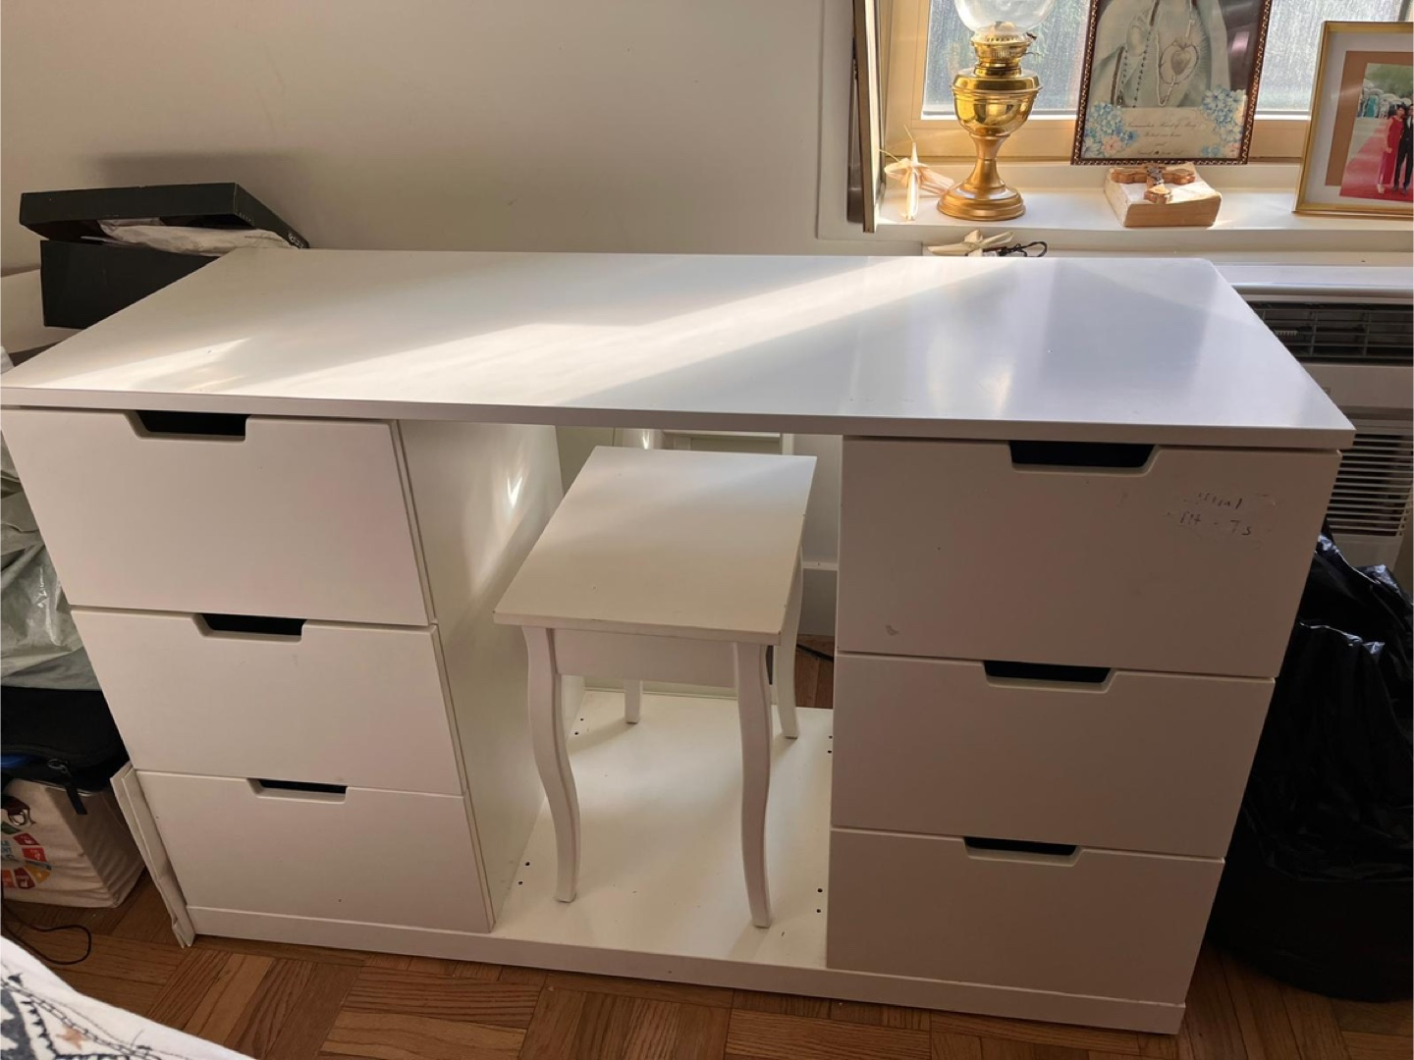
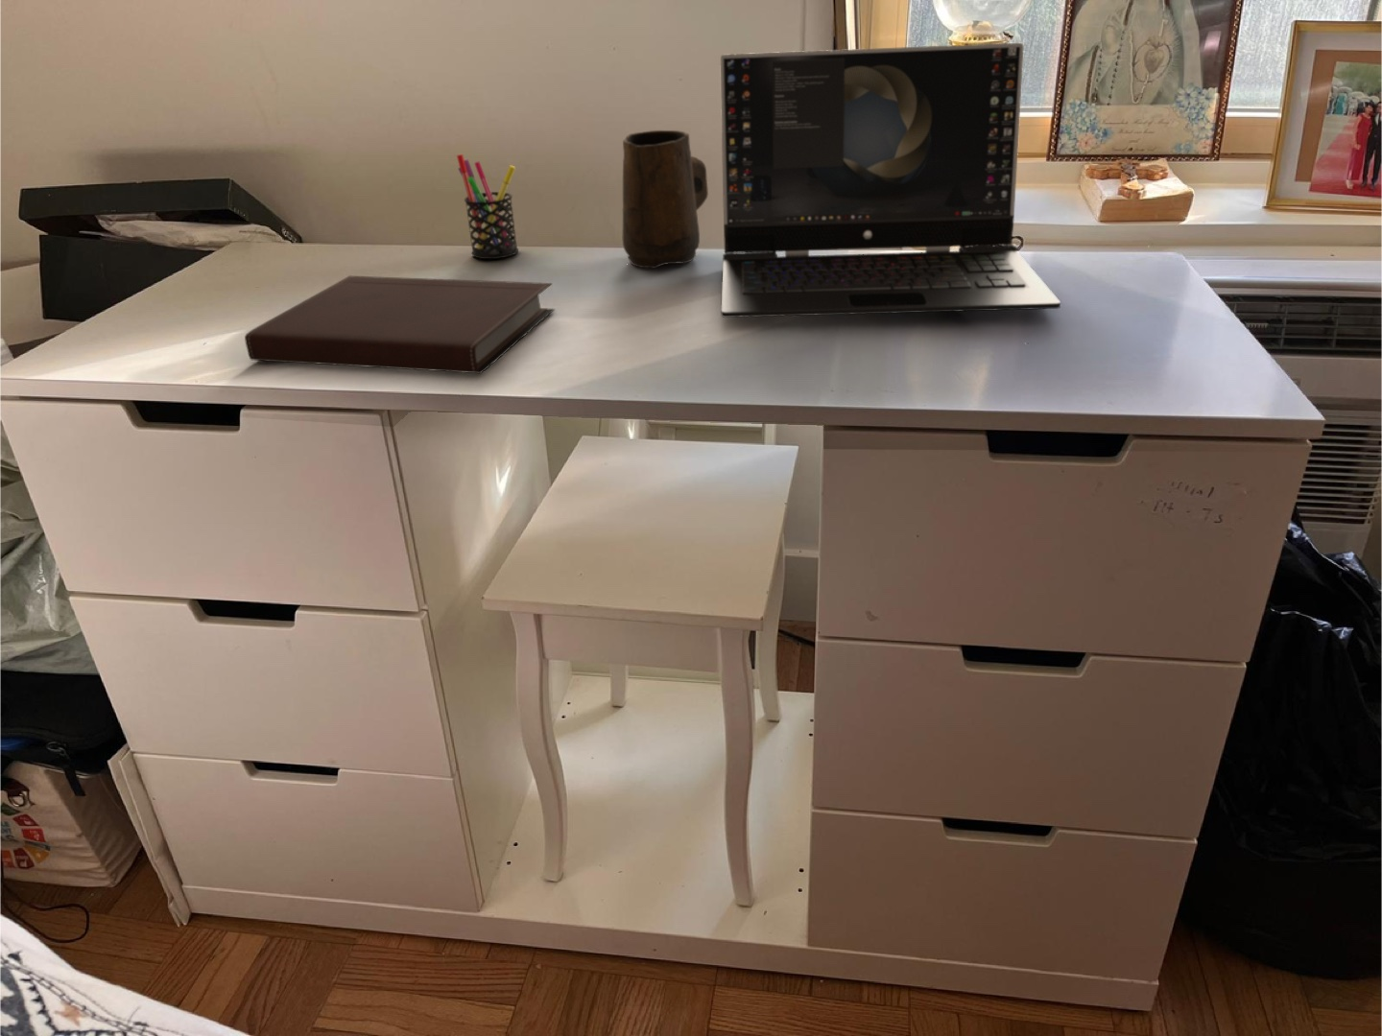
+ pen holder [456,153,519,260]
+ notebook [244,275,556,374]
+ mug [621,130,709,270]
+ laptop [719,42,1061,319]
